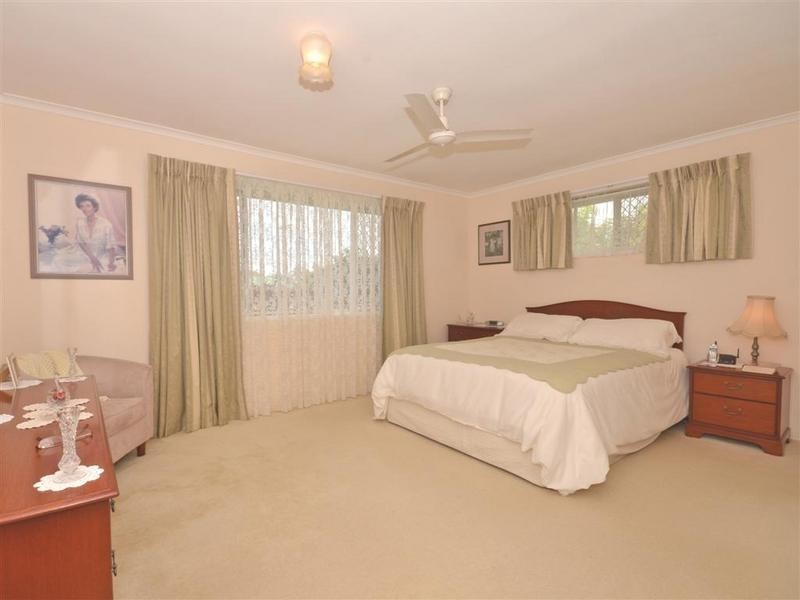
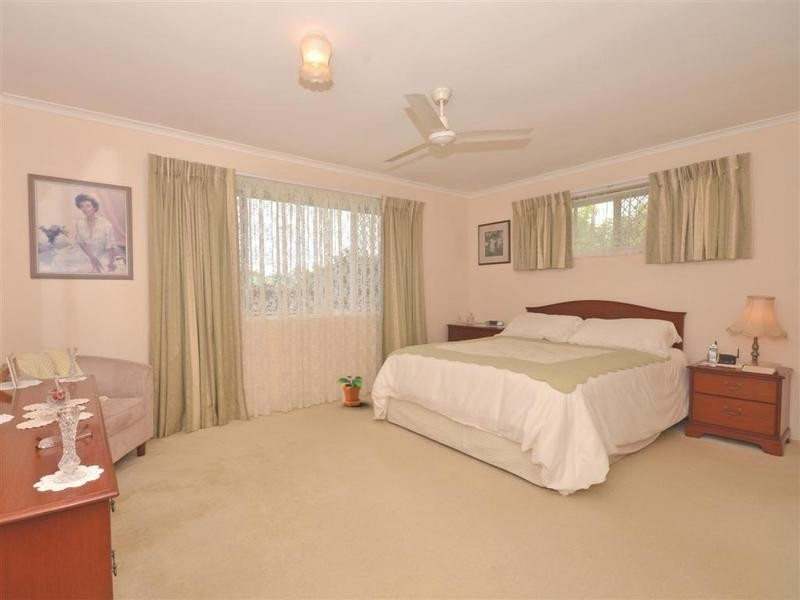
+ potted plant [336,375,364,408]
